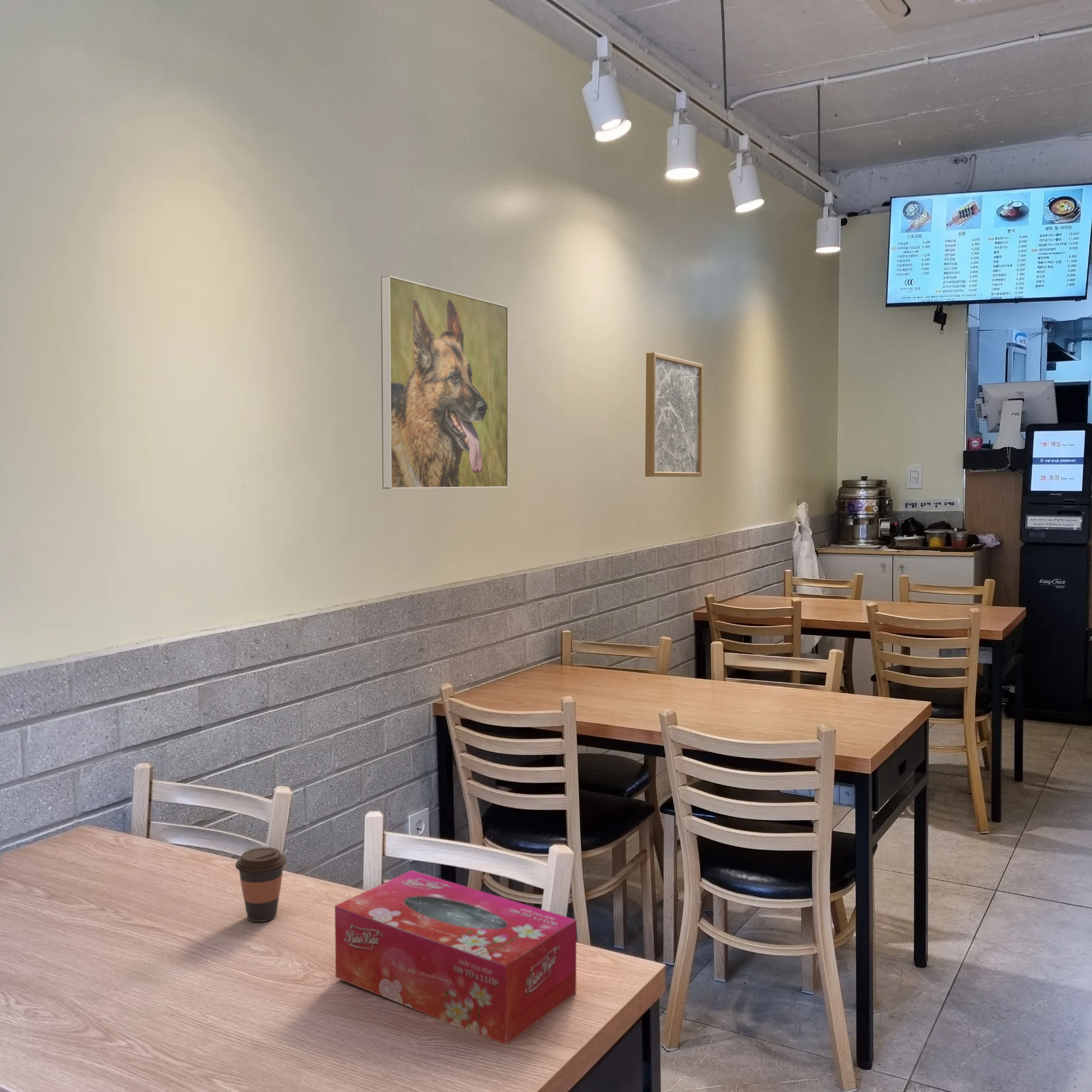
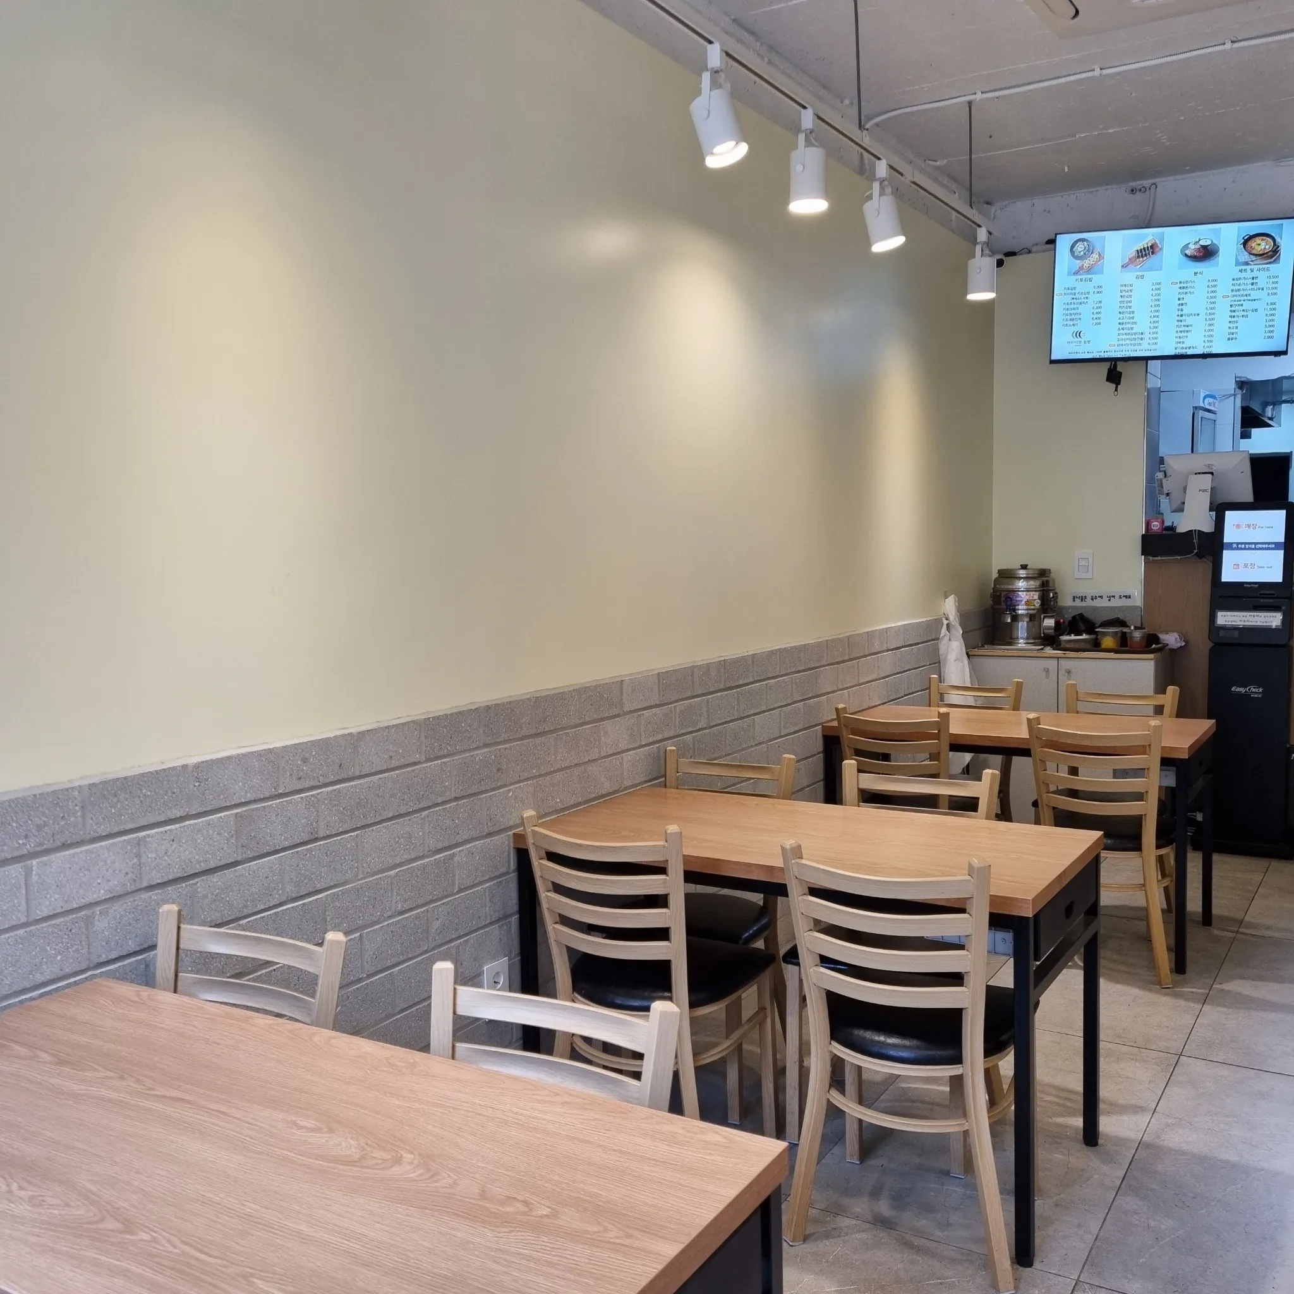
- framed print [380,275,509,489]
- wall art [645,352,704,477]
- tissue box [334,870,577,1045]
- coffee cup [235,847,287,922]
